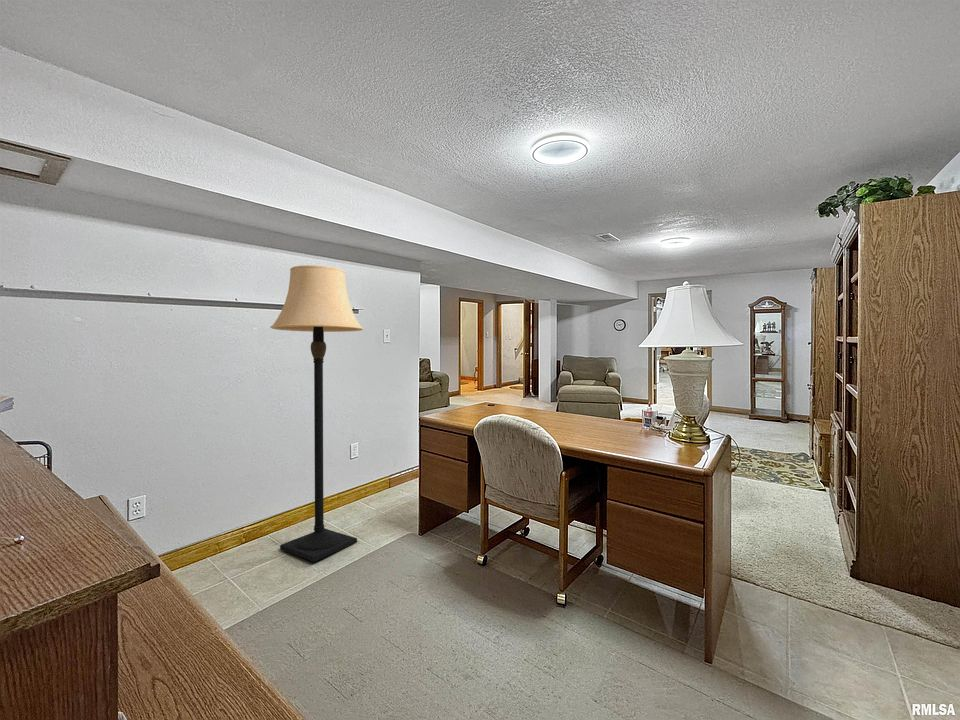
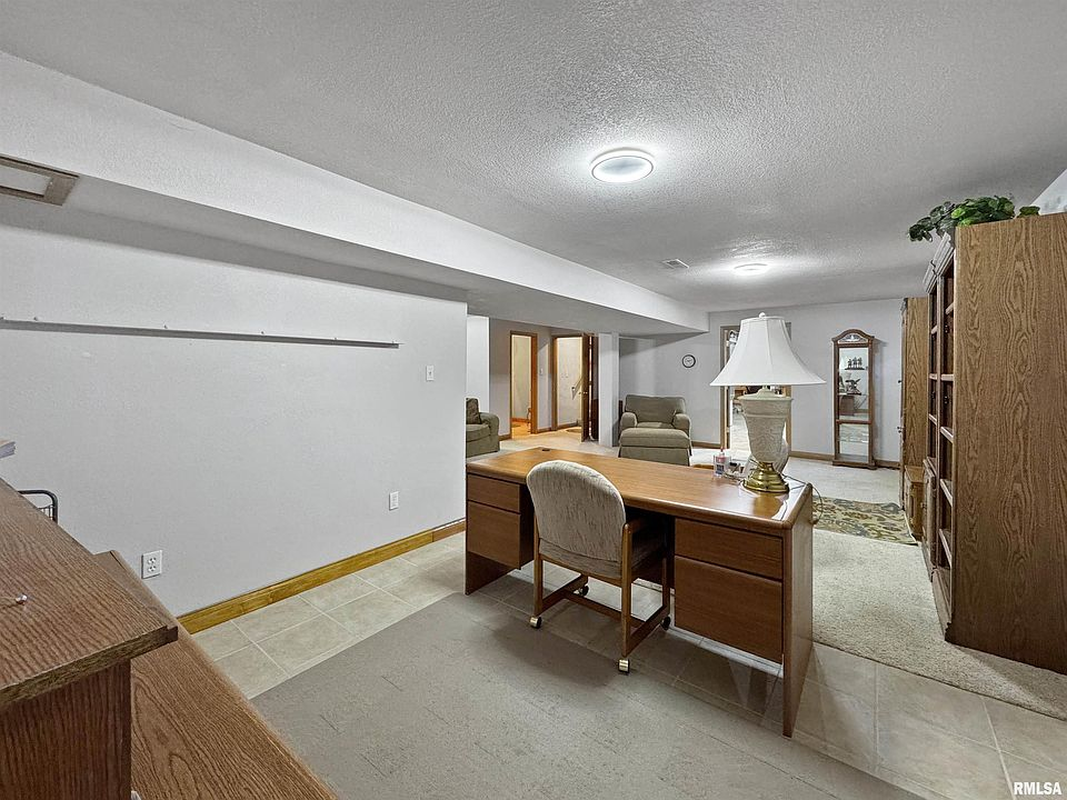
- lamp [269,264,364,563]
